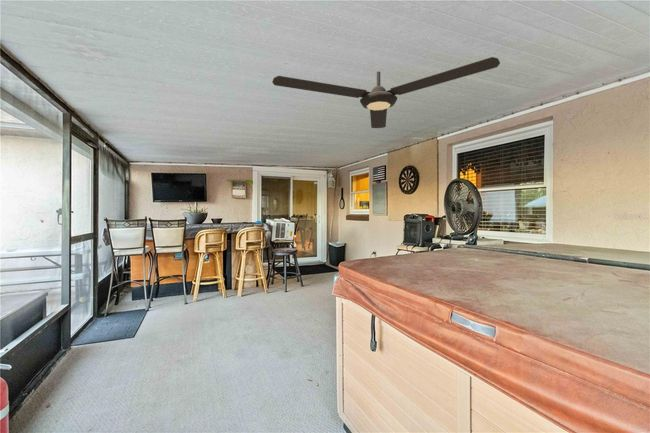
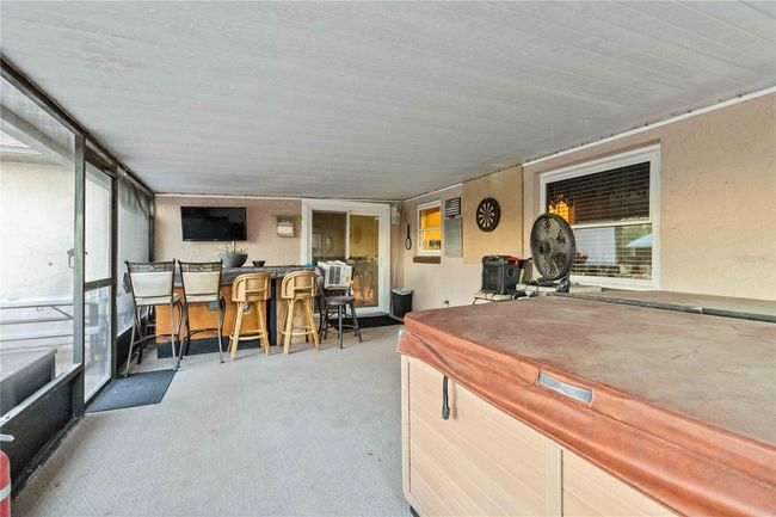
- ceiling fan [271,56,501,129]
